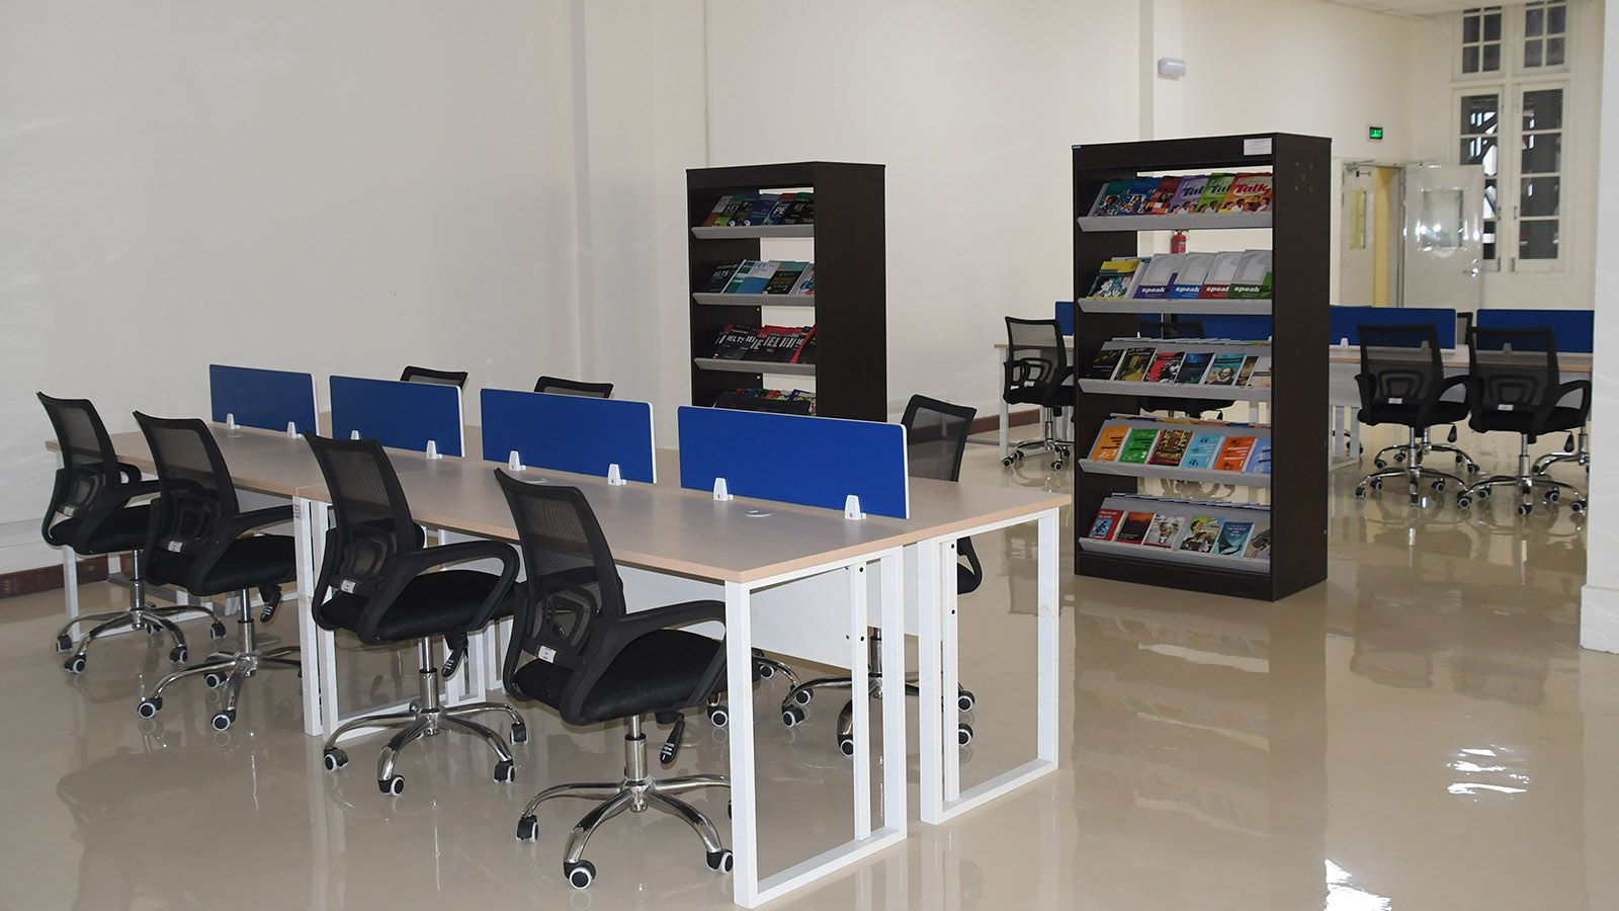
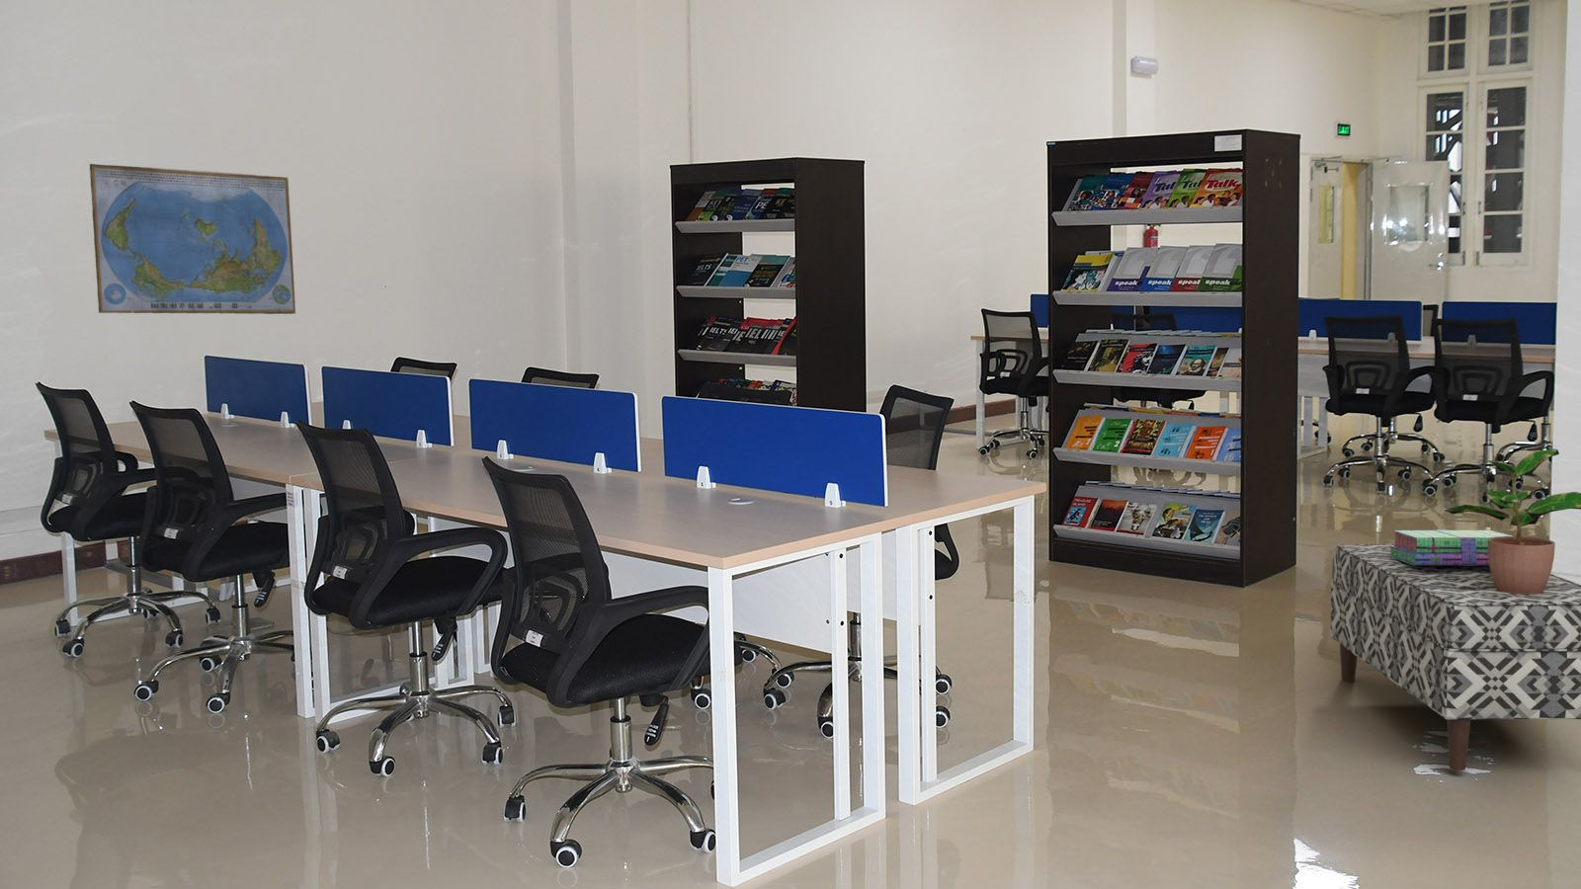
+ potted plant [1444,448,1581,595]
+ bench [1329,544,1581,772]
+ stack of books [1389,530,1513,566]
+ world map [89,163,296,315]
